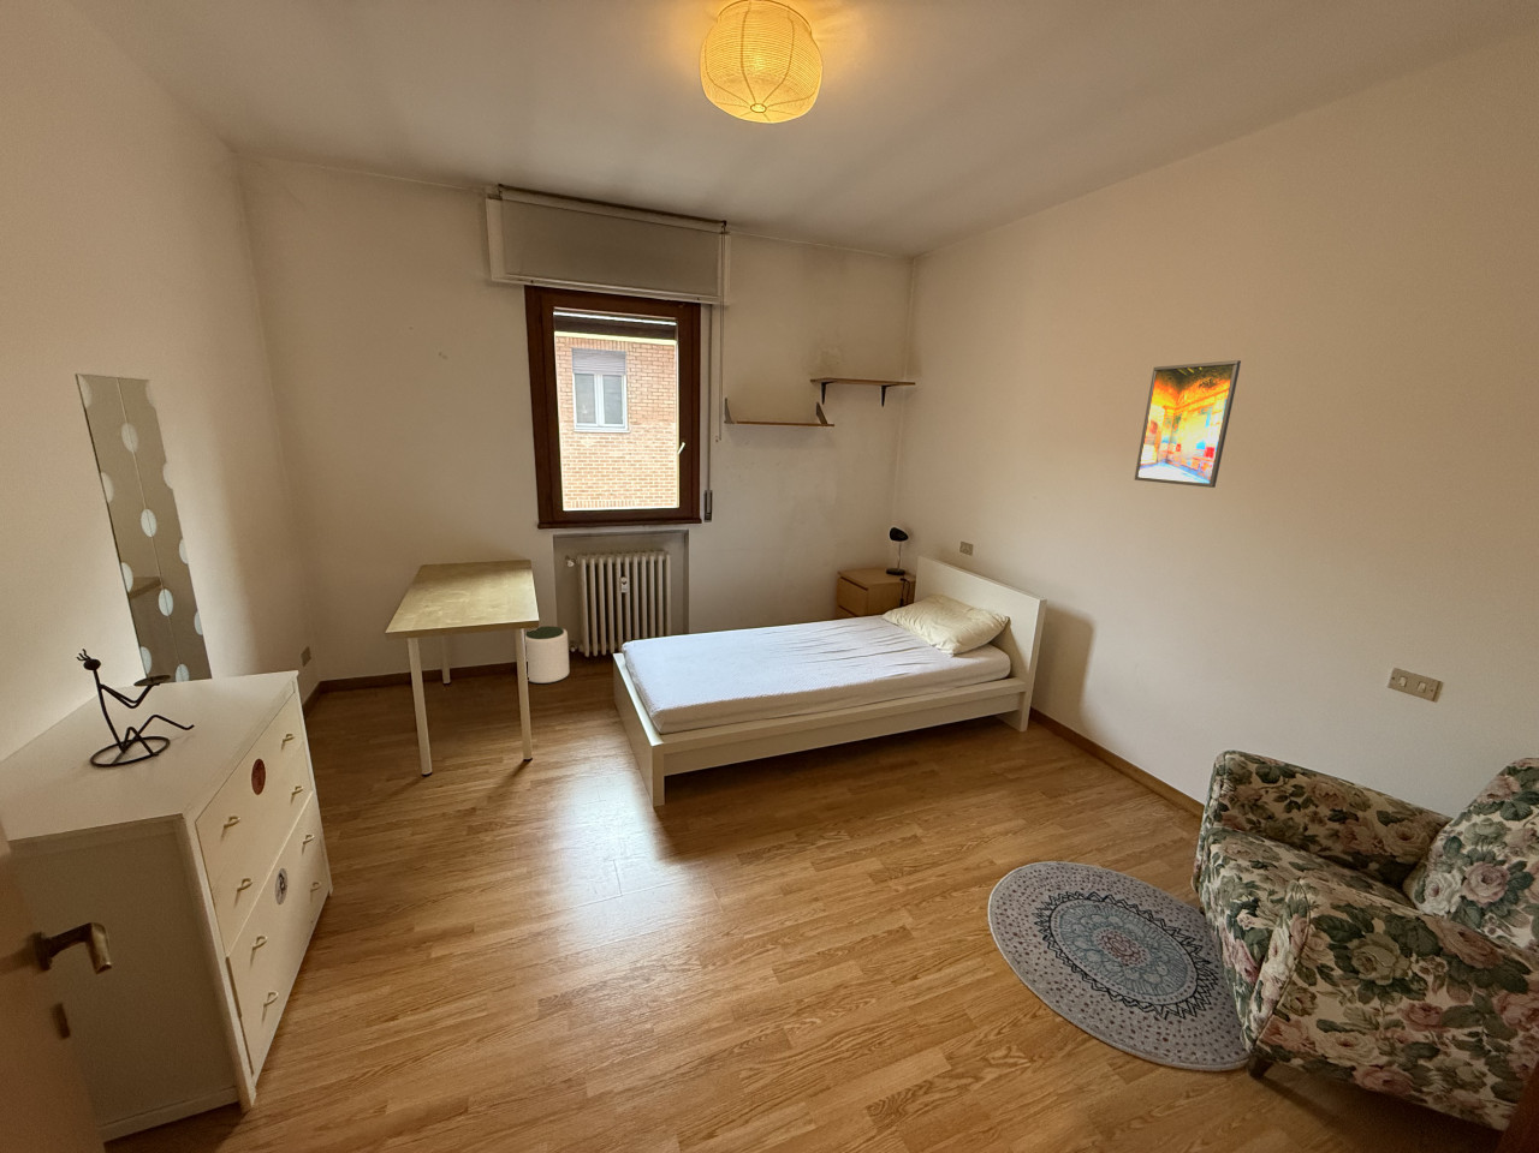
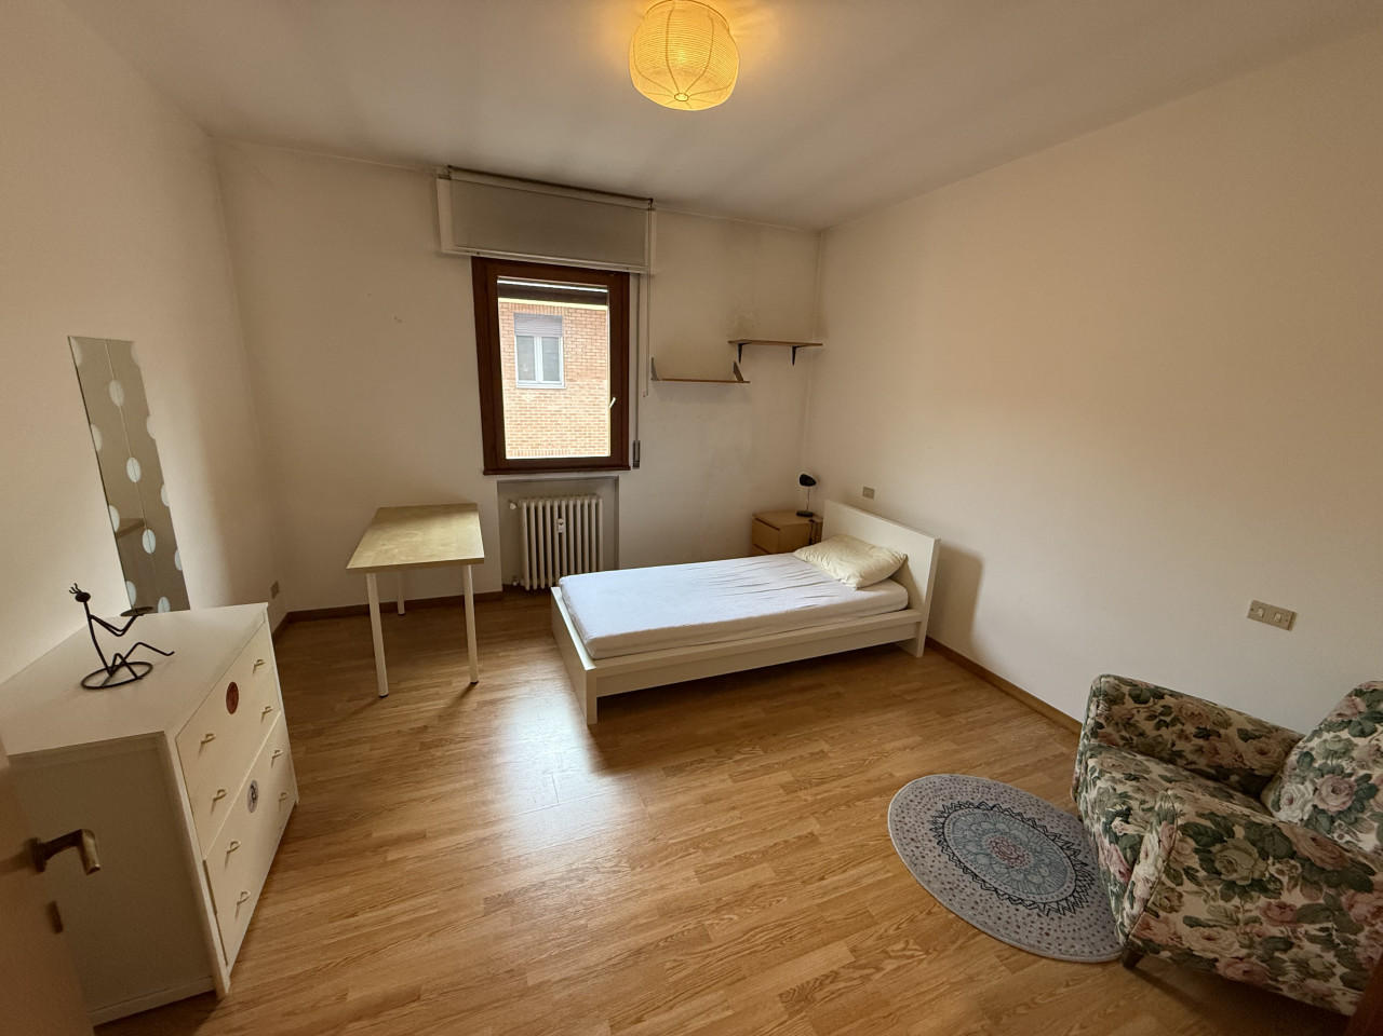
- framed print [1134,360,1242,489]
- plant pot [525,625,570,684]
